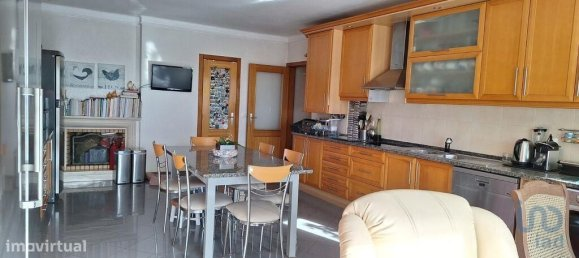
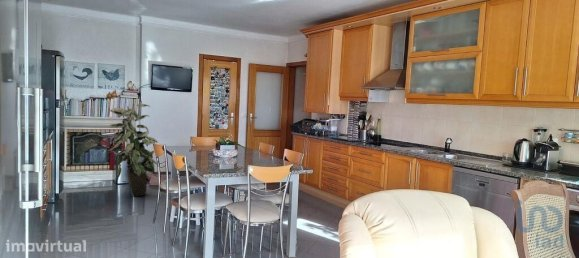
+ indoor plant [106,103,159,198]
